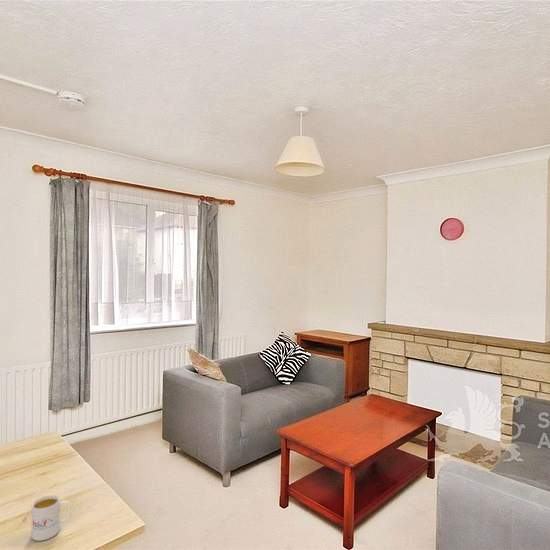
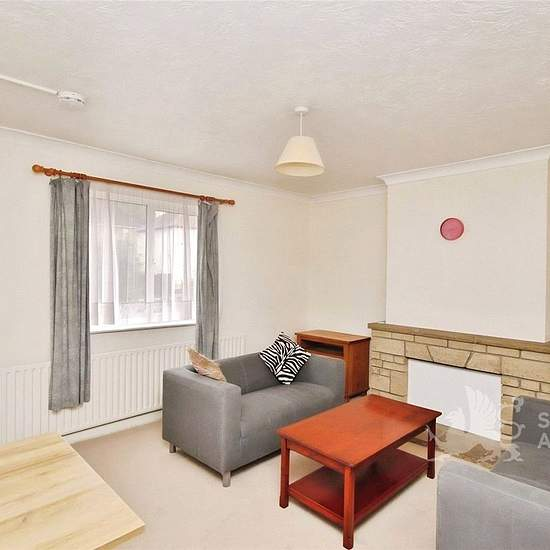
- mug [30,494,72,542]
